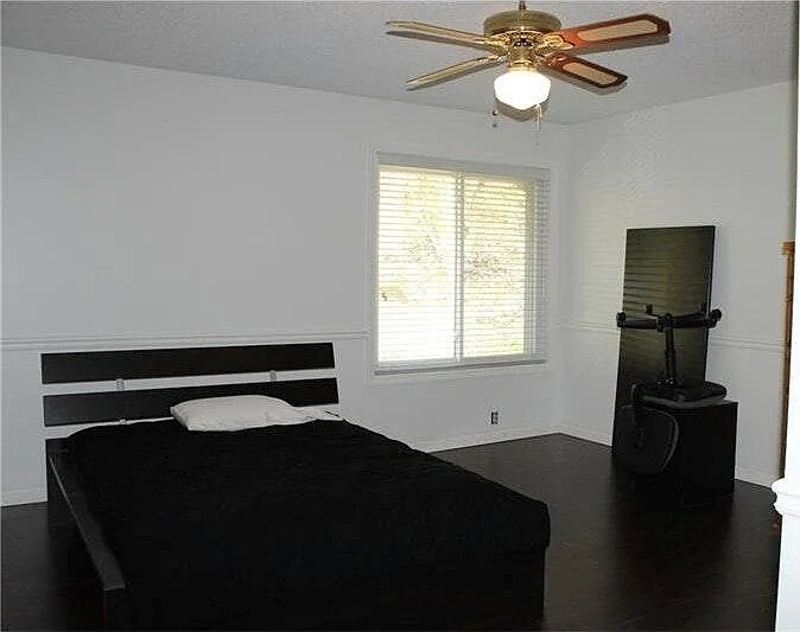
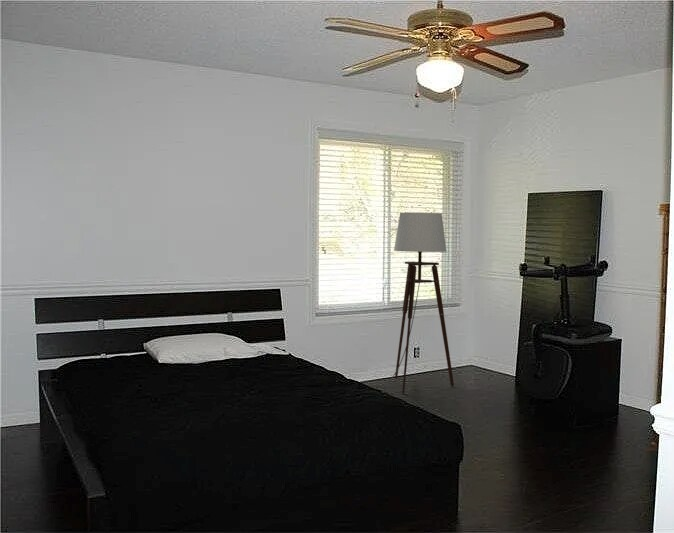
+ floor lamp [370,212,455,394]
